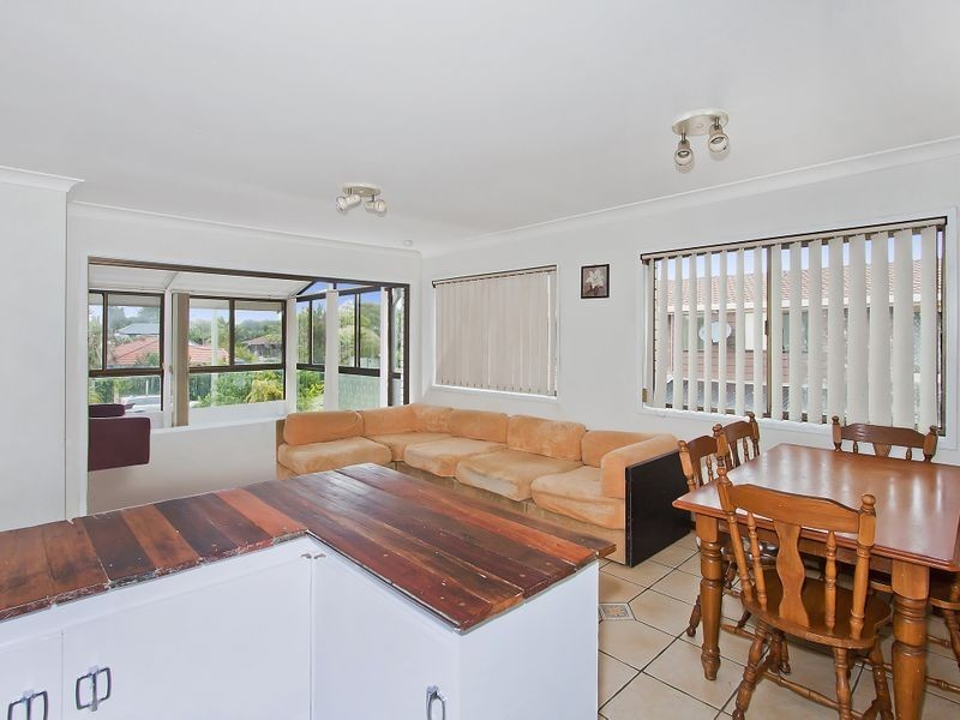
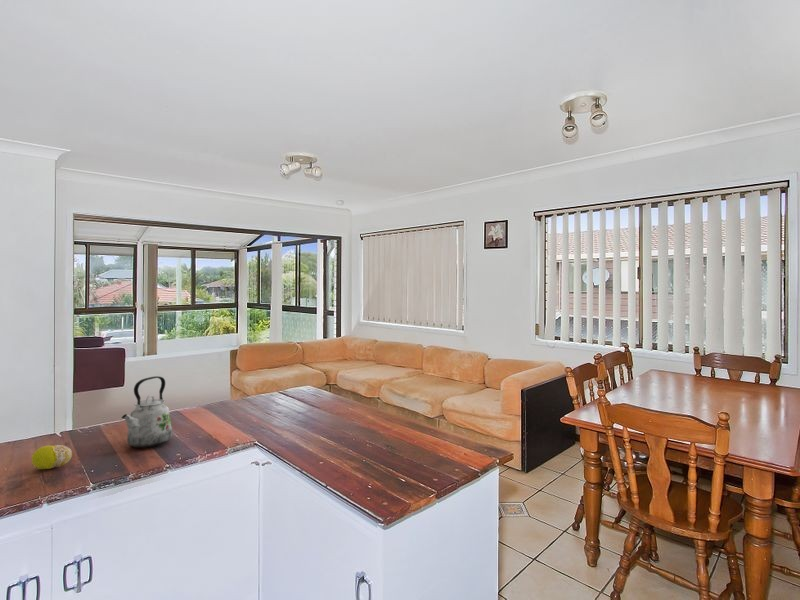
+ kettle [121,375,173,449]
+ fruit [31,444,73,470]
